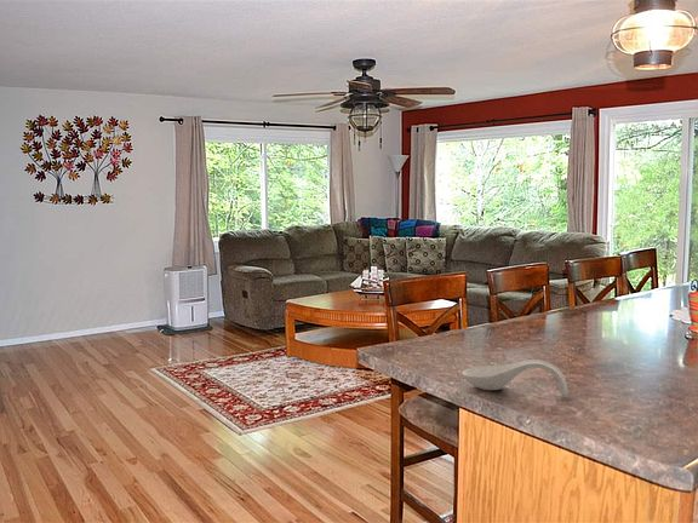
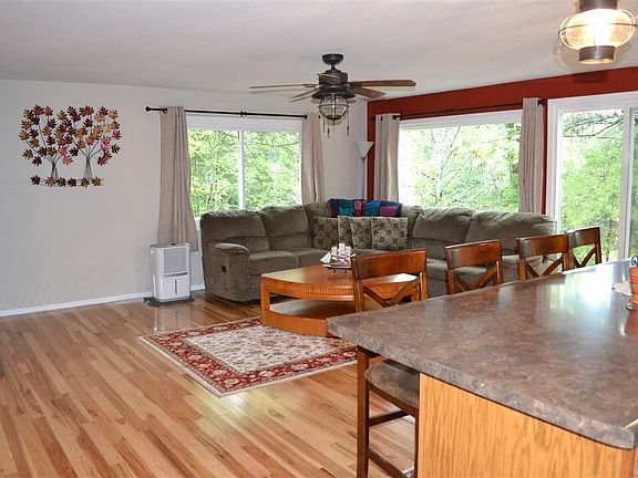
- spoon rest [462,358,568,397]
